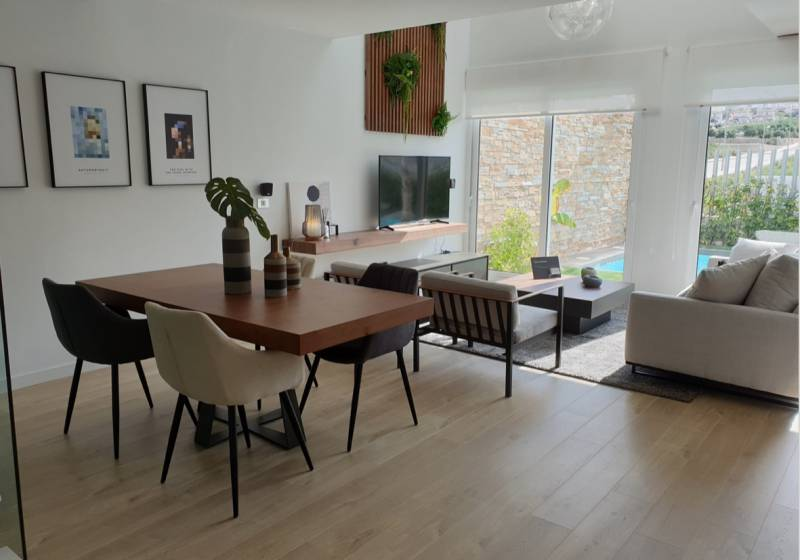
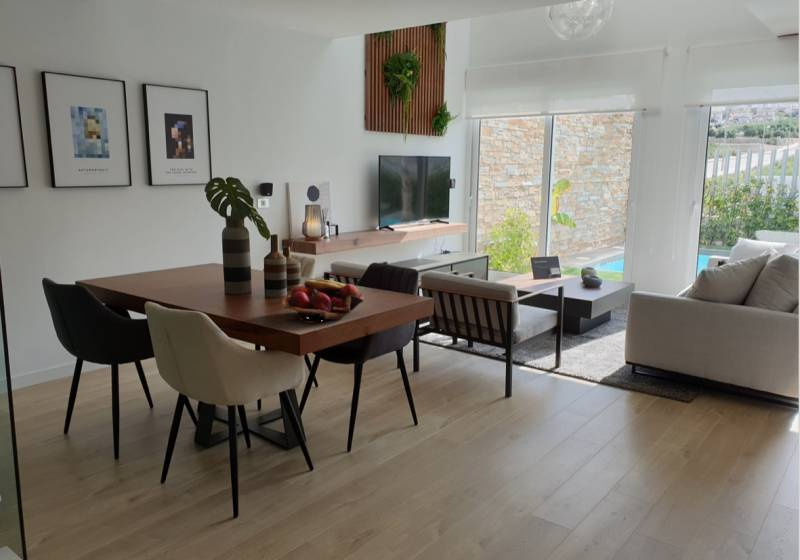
+ fruit basket [281,279,366,324]
